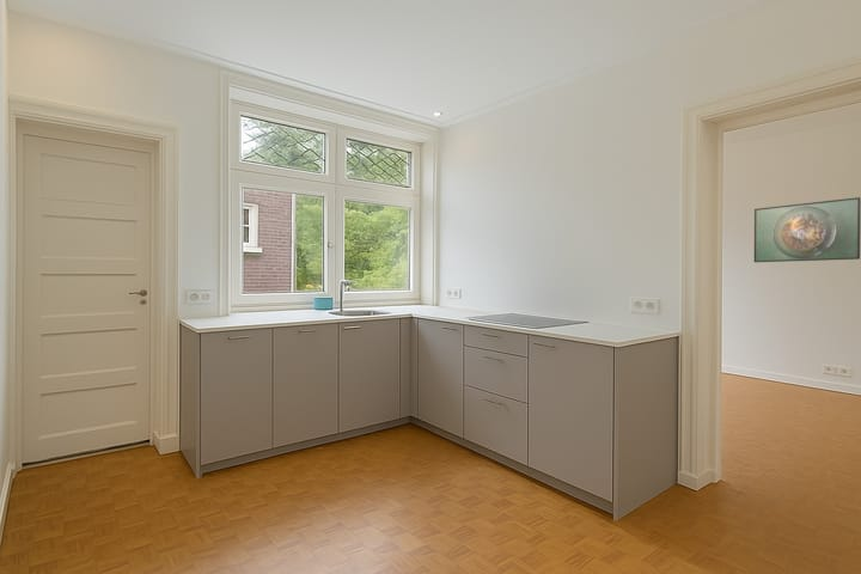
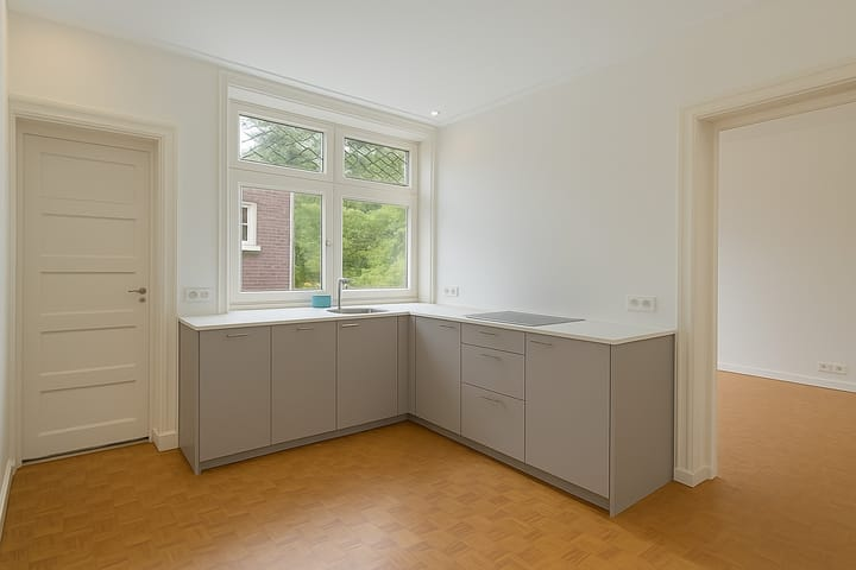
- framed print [753,196,861,263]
